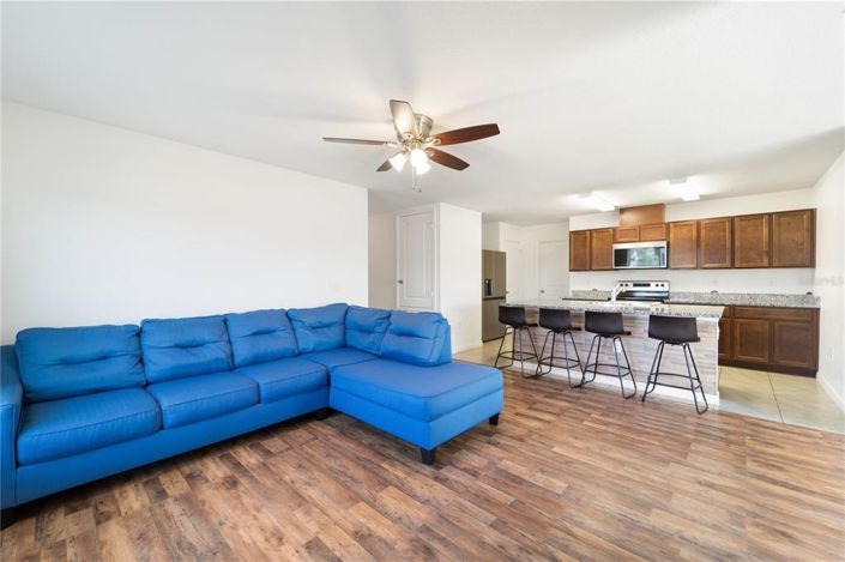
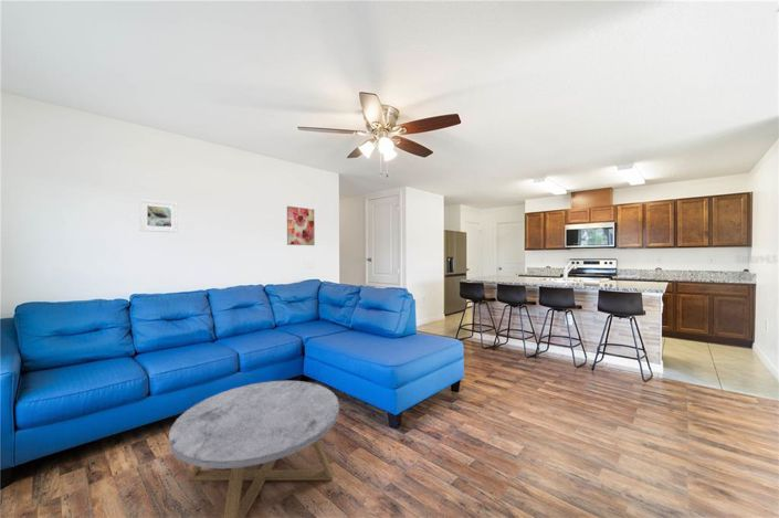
+ wall art [286,205,316,246]
+ coffee table [168,380,340,518]
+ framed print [138,198,179,234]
